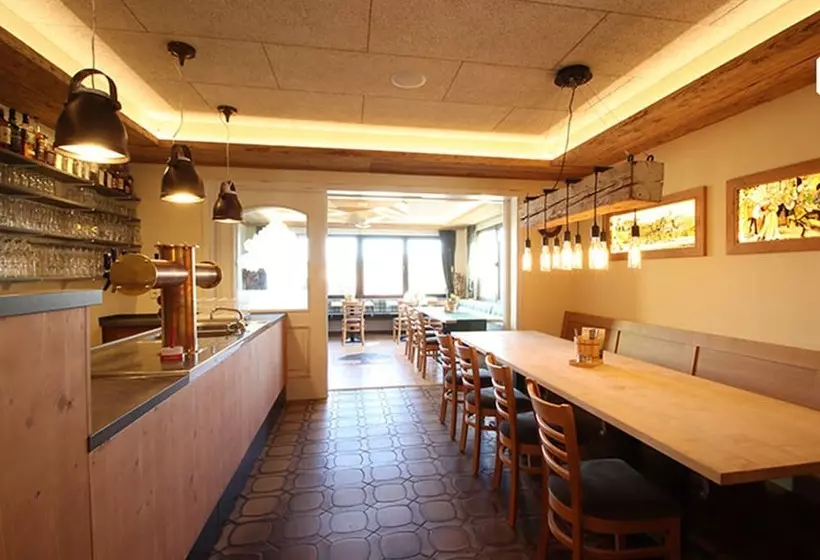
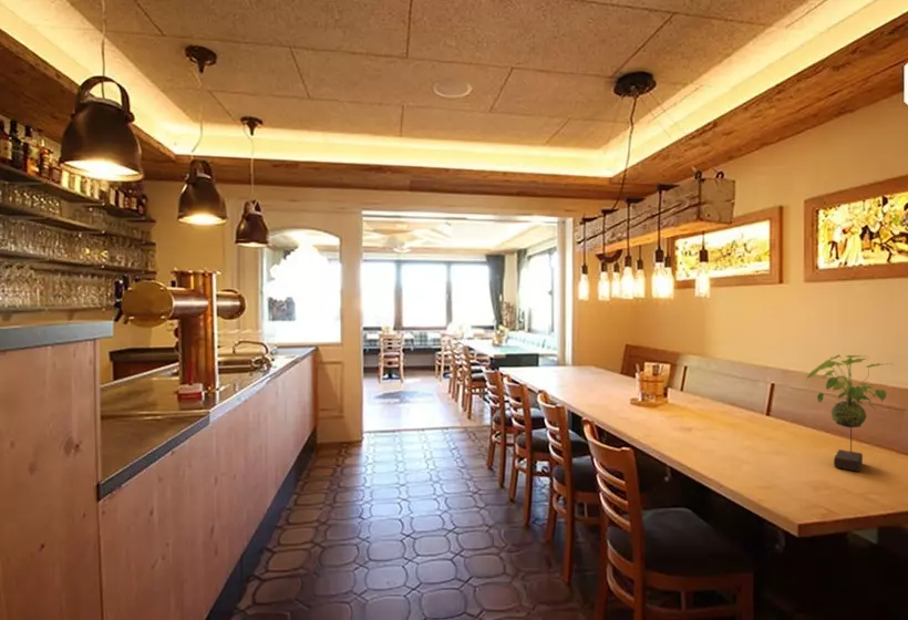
+ plant [806,353,896,473]
